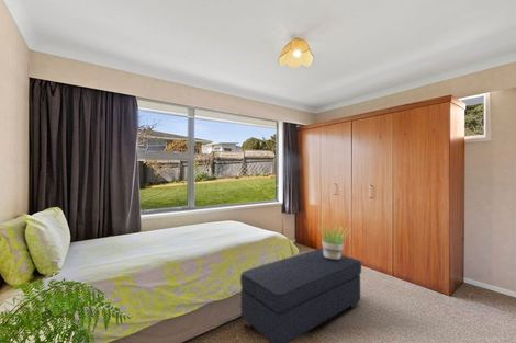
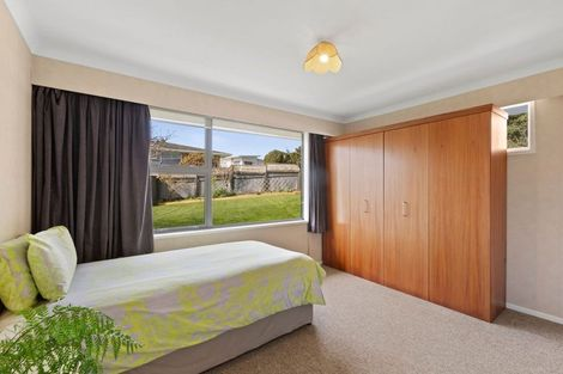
- potted plant [317,222,352,260]
- ottoman [239,248,362,343]
